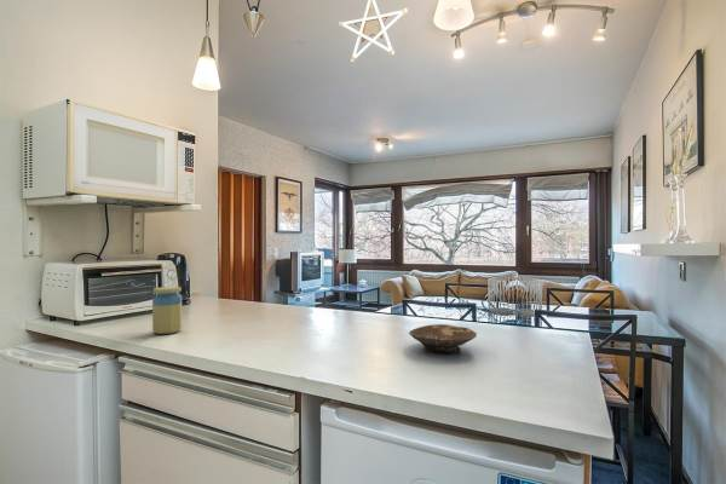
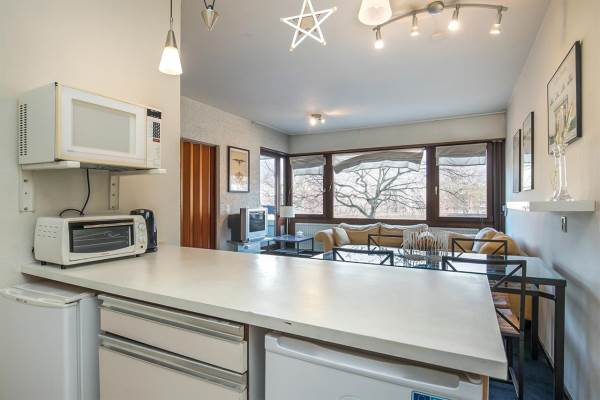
- bowl [408,323,478,355]
- jar [151,286,183,335]
